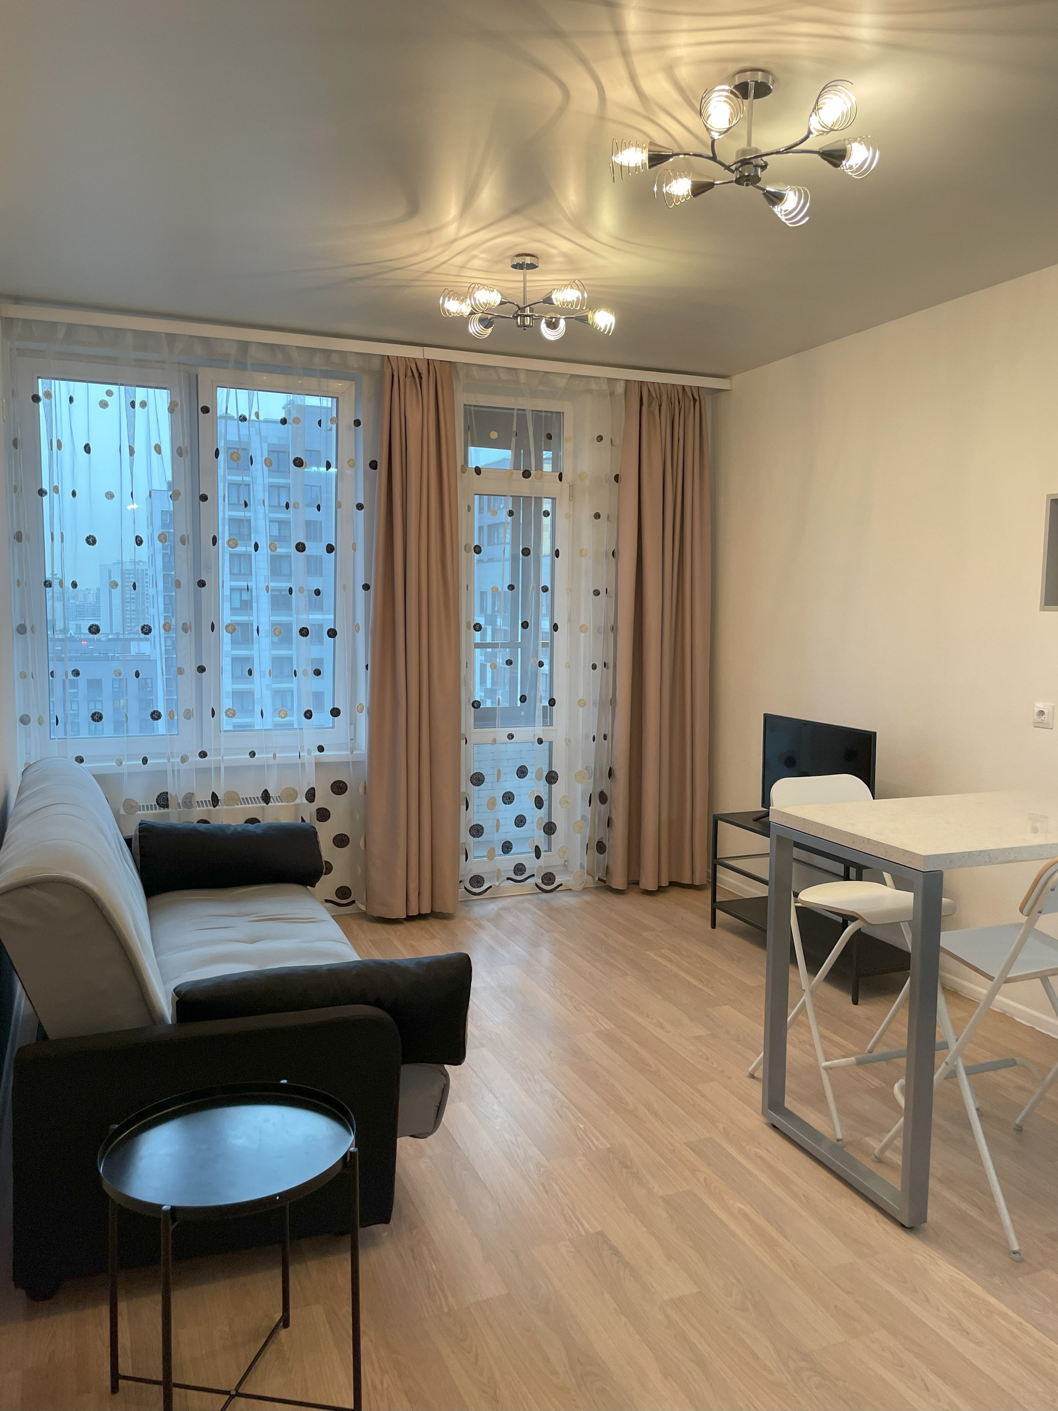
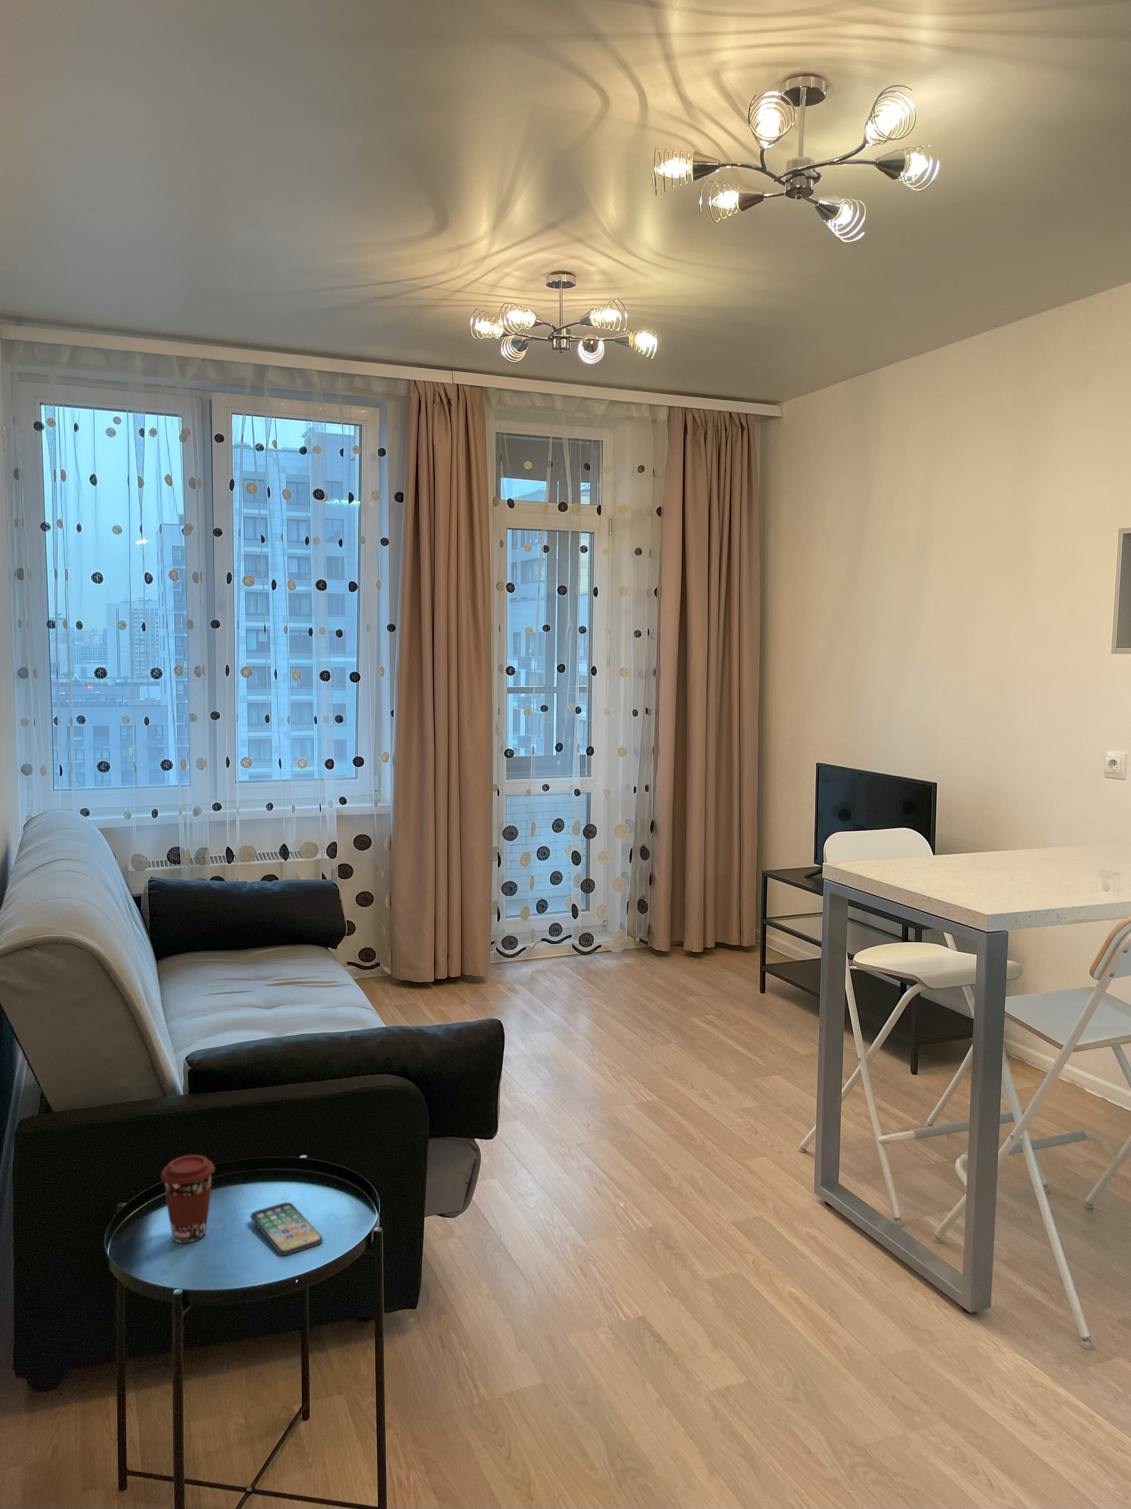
+ smartphone [249,1202,323,1256]
+ coffee cup [160,1154,215,1243]
